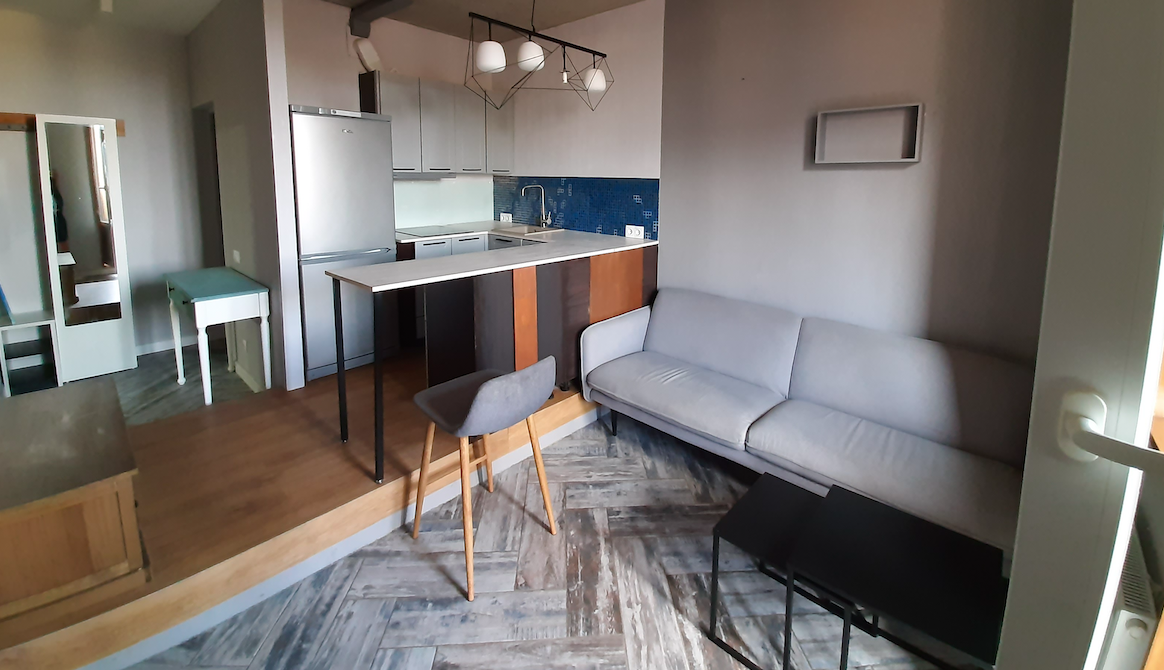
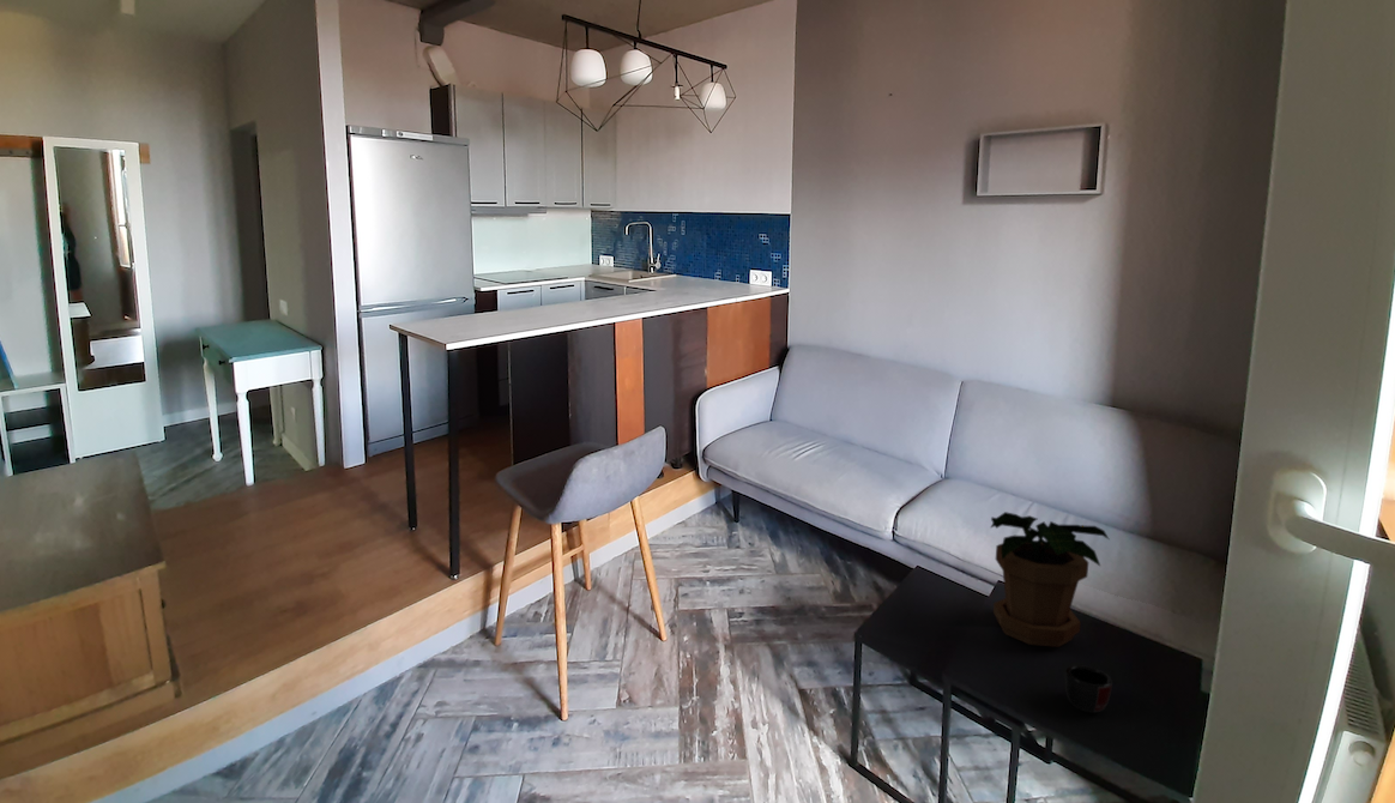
+ mug [1064,664,1113,714]
+ potted plant [989,511,1110,648]
